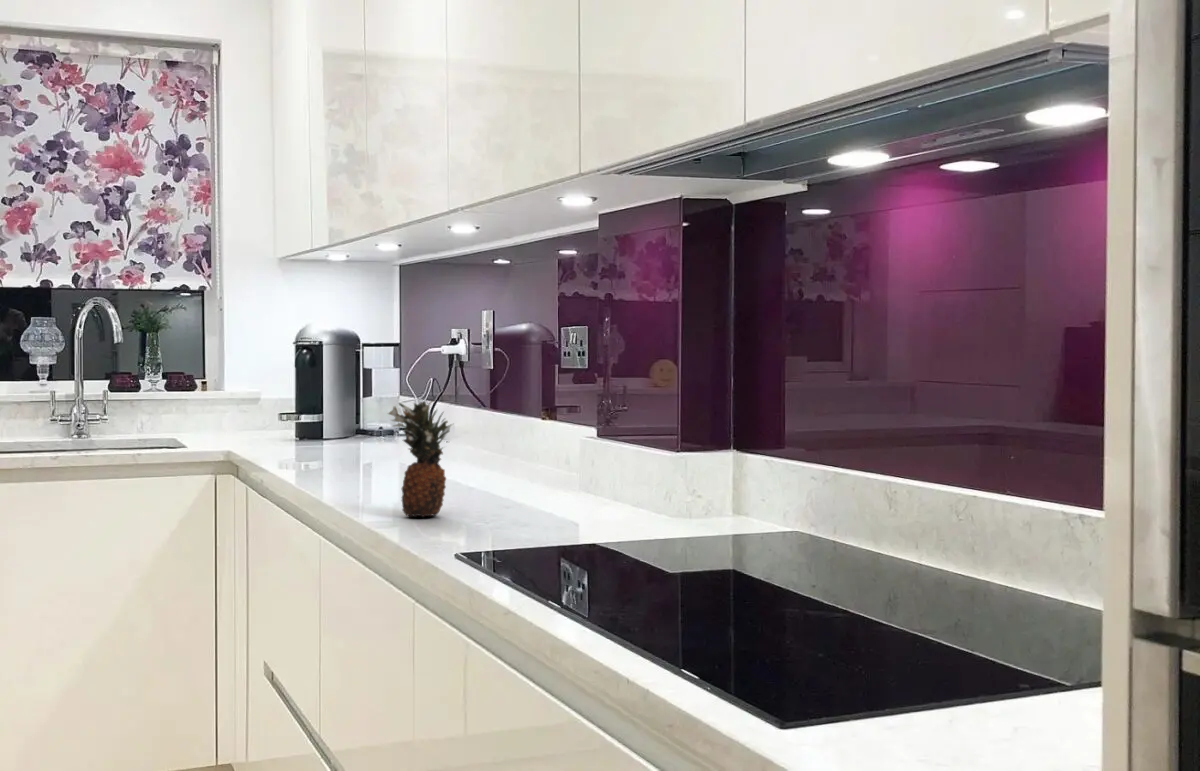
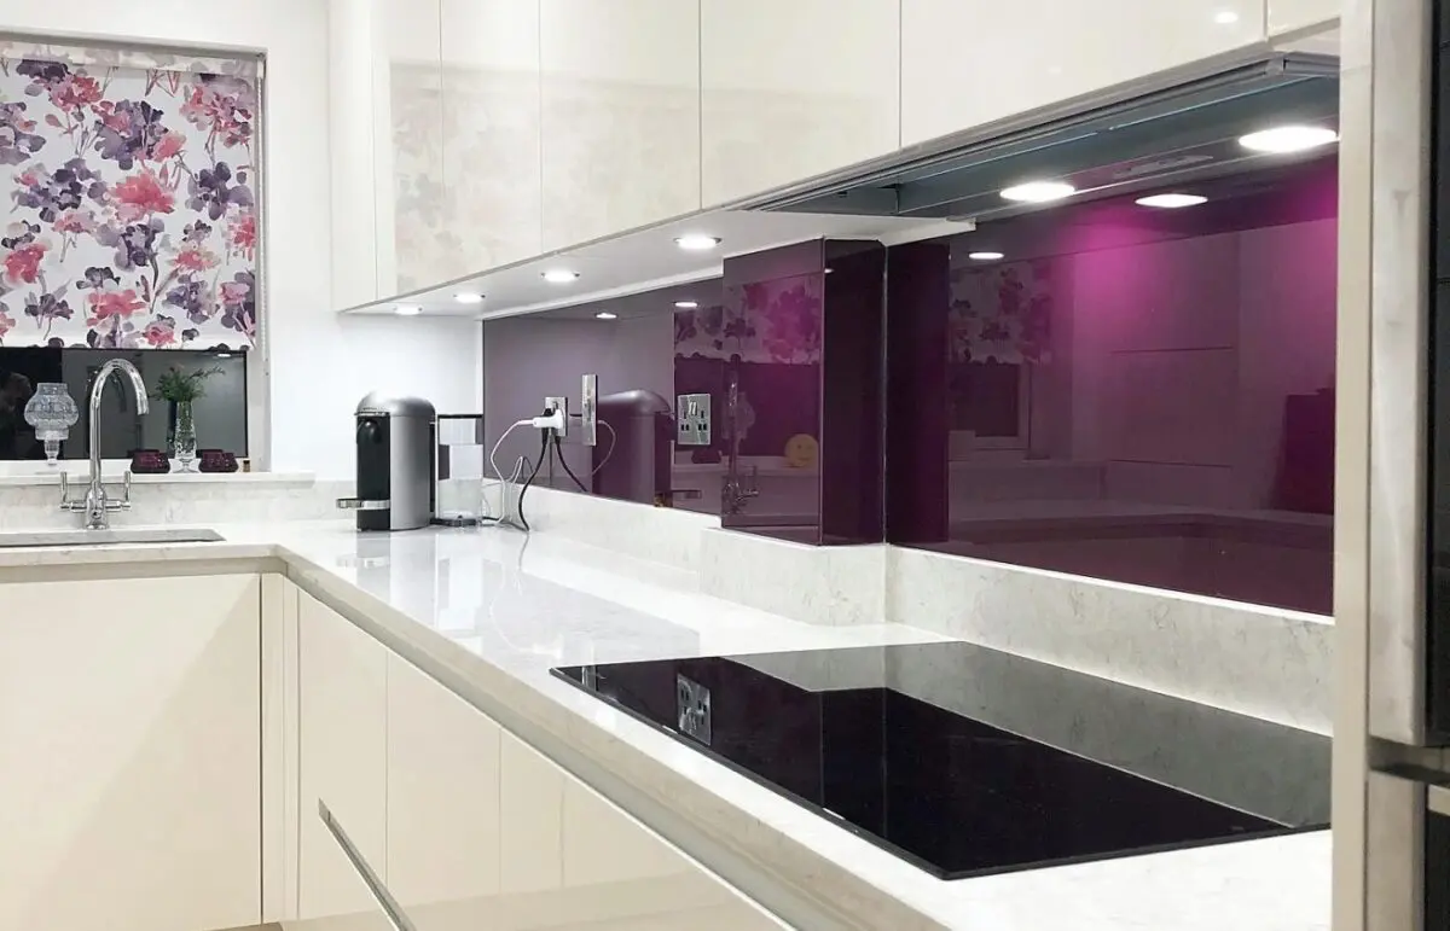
- fruit [387,399,456,518]
